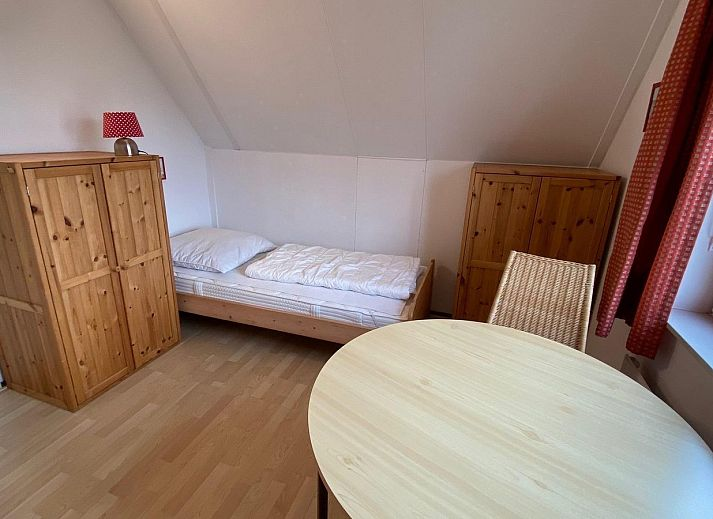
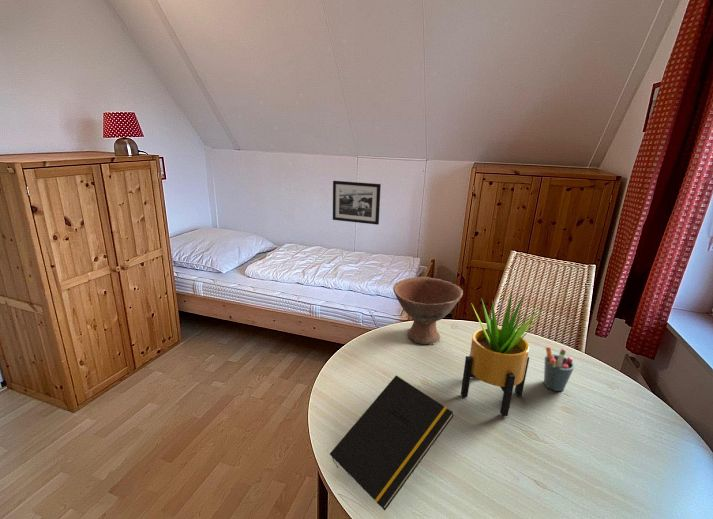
+ bowl [392,276,464,345]
+ picture frame [332,180,382,225]
+ potted plant [460,290,544,417]
+ notepad [329,374,455,511]
+ pen holder [543,346,576,392]
